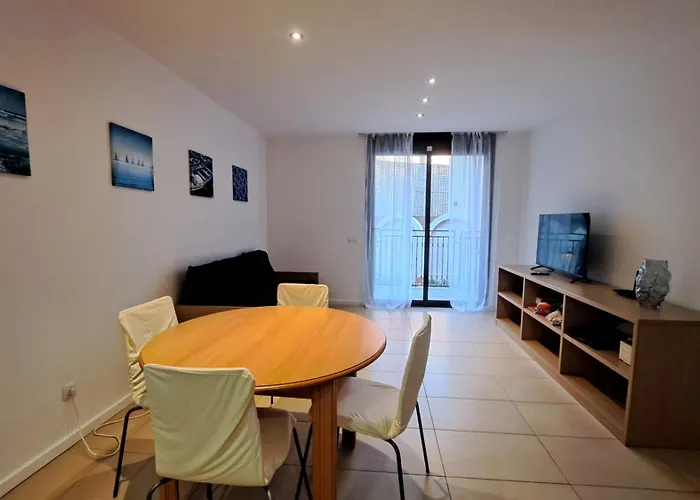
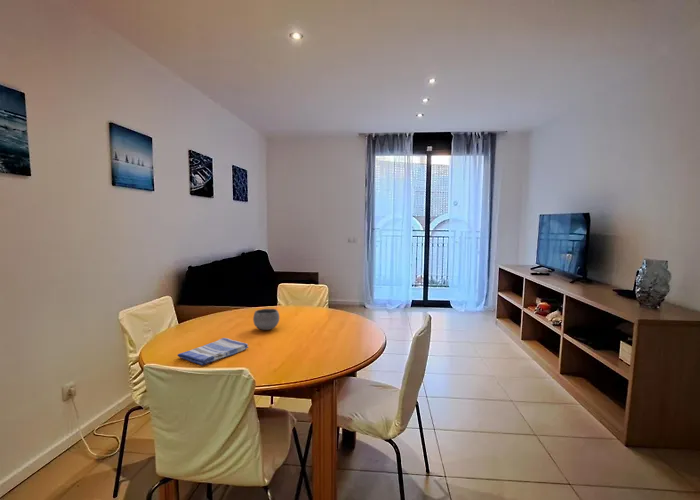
+ dish towel [176,337,249,366]
+ bowl [252,308,280,331]
